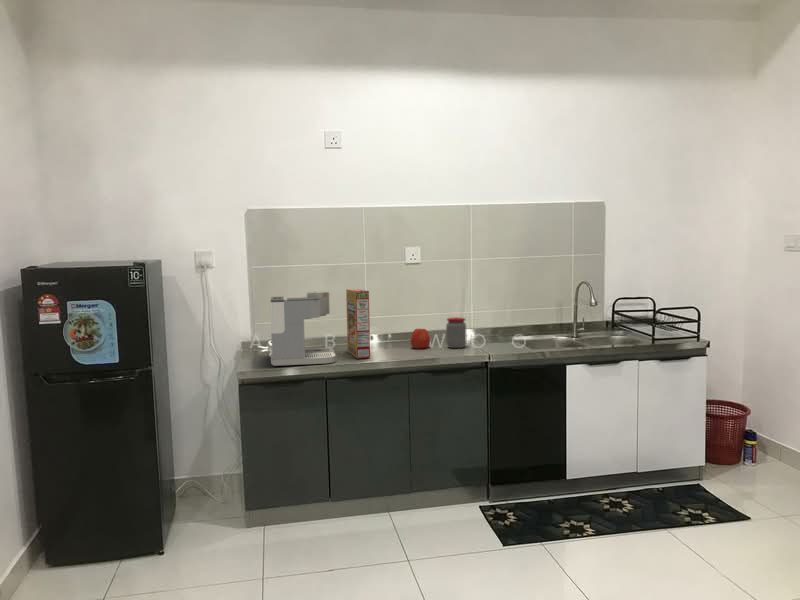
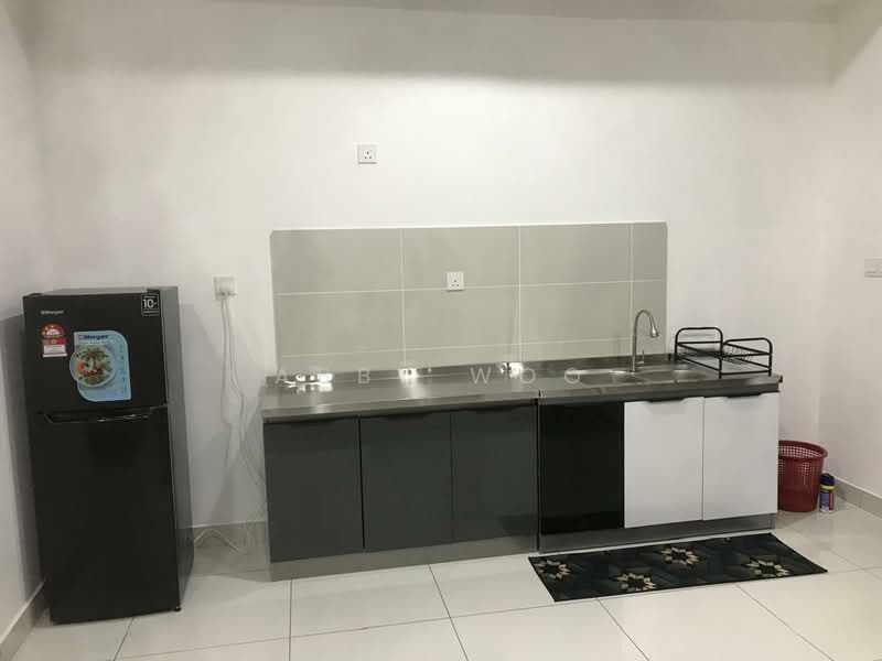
- cereal box [345,288,371,359]
- apple [410,328,431,349]
- coffee maker [270,291,337,367]
- jar [445,316,467,349]
